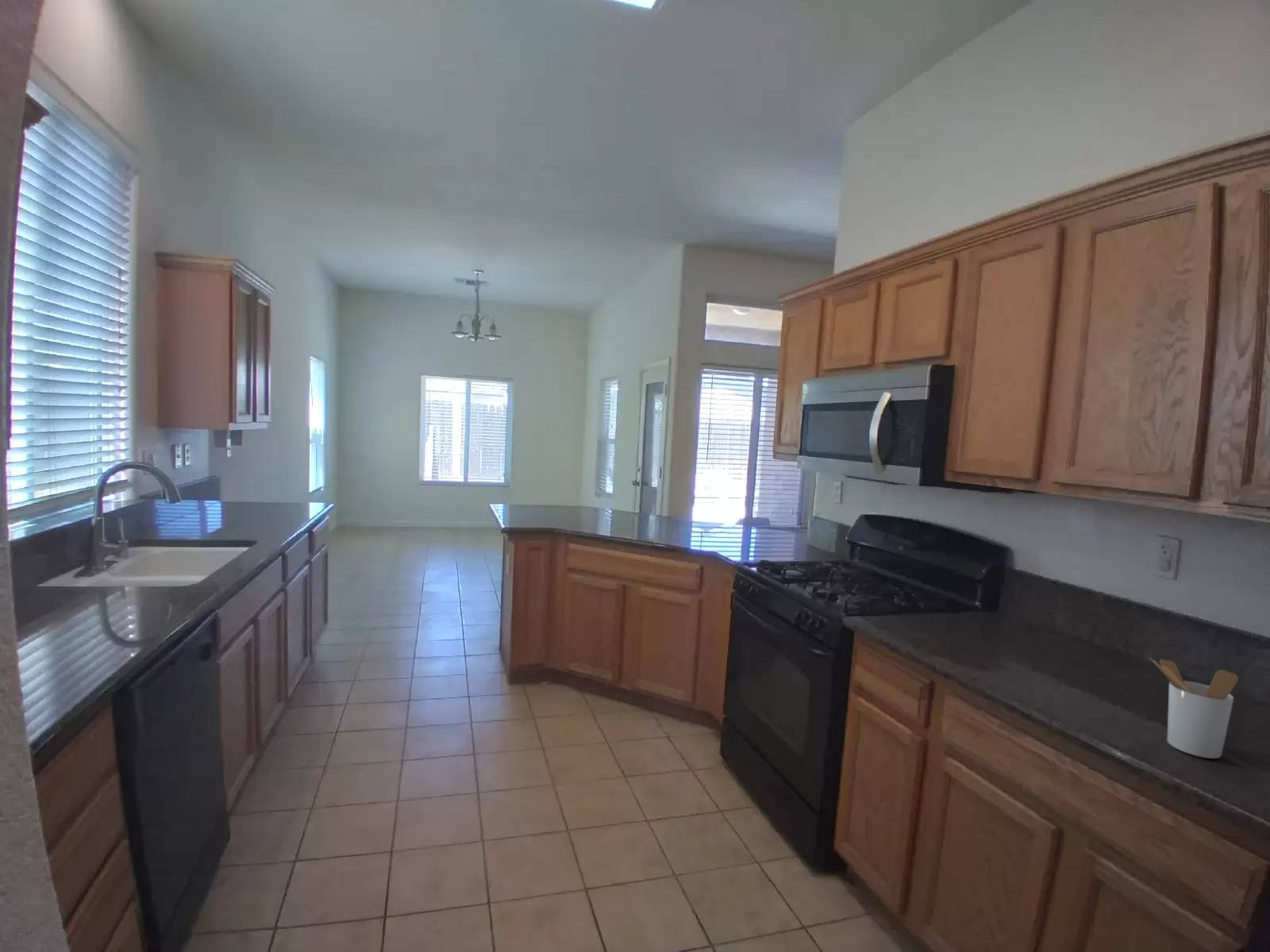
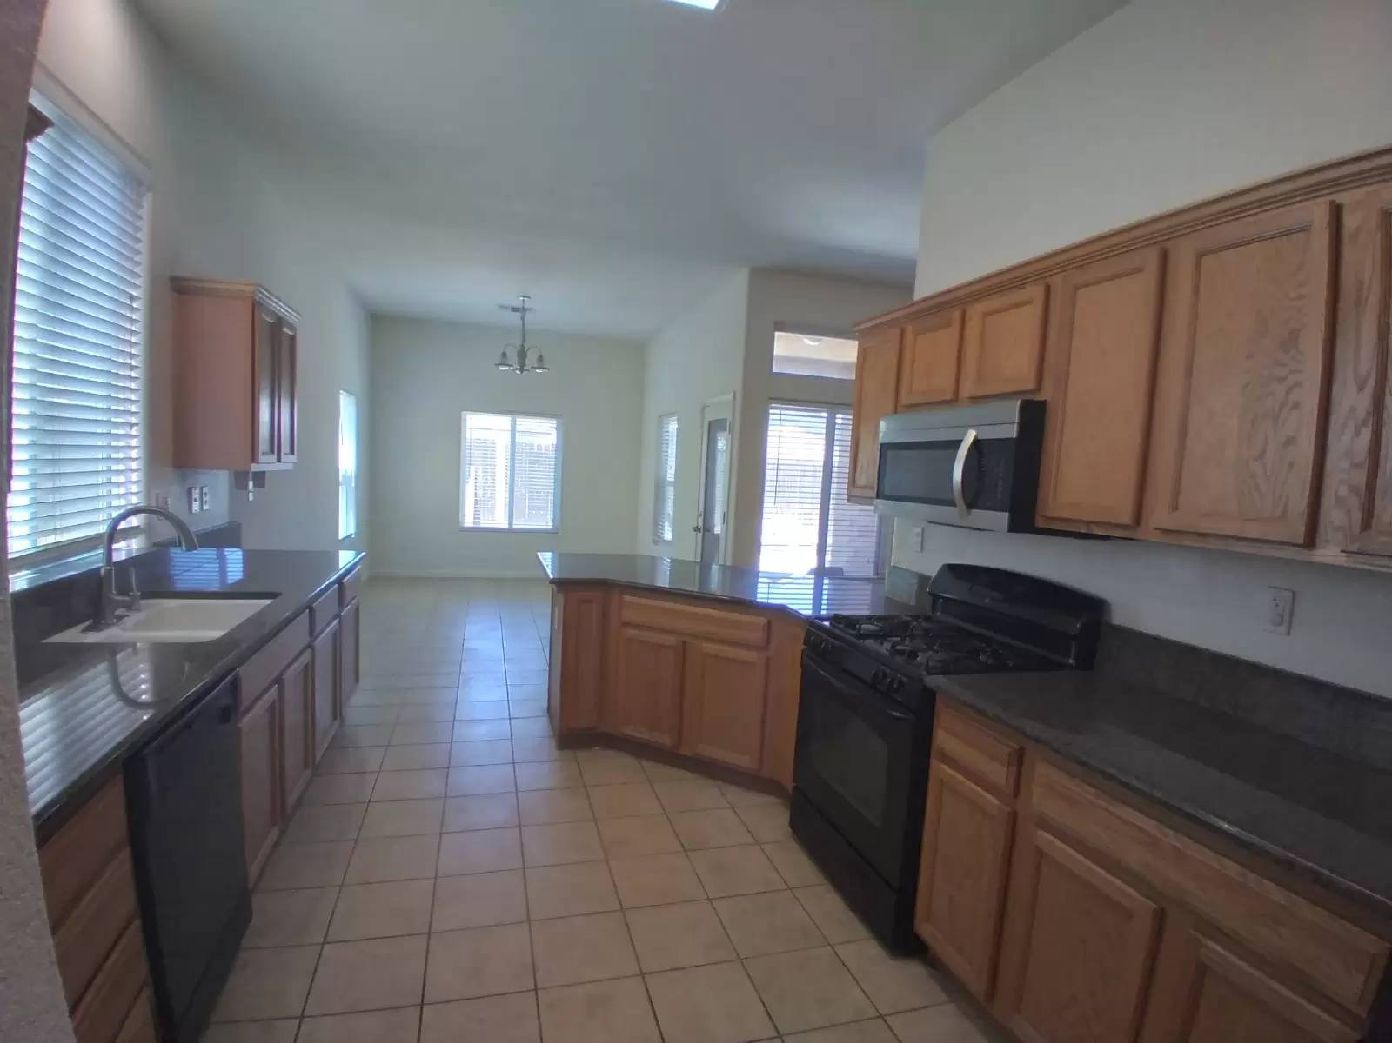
- utensil holder [1149,656,1239,759]
